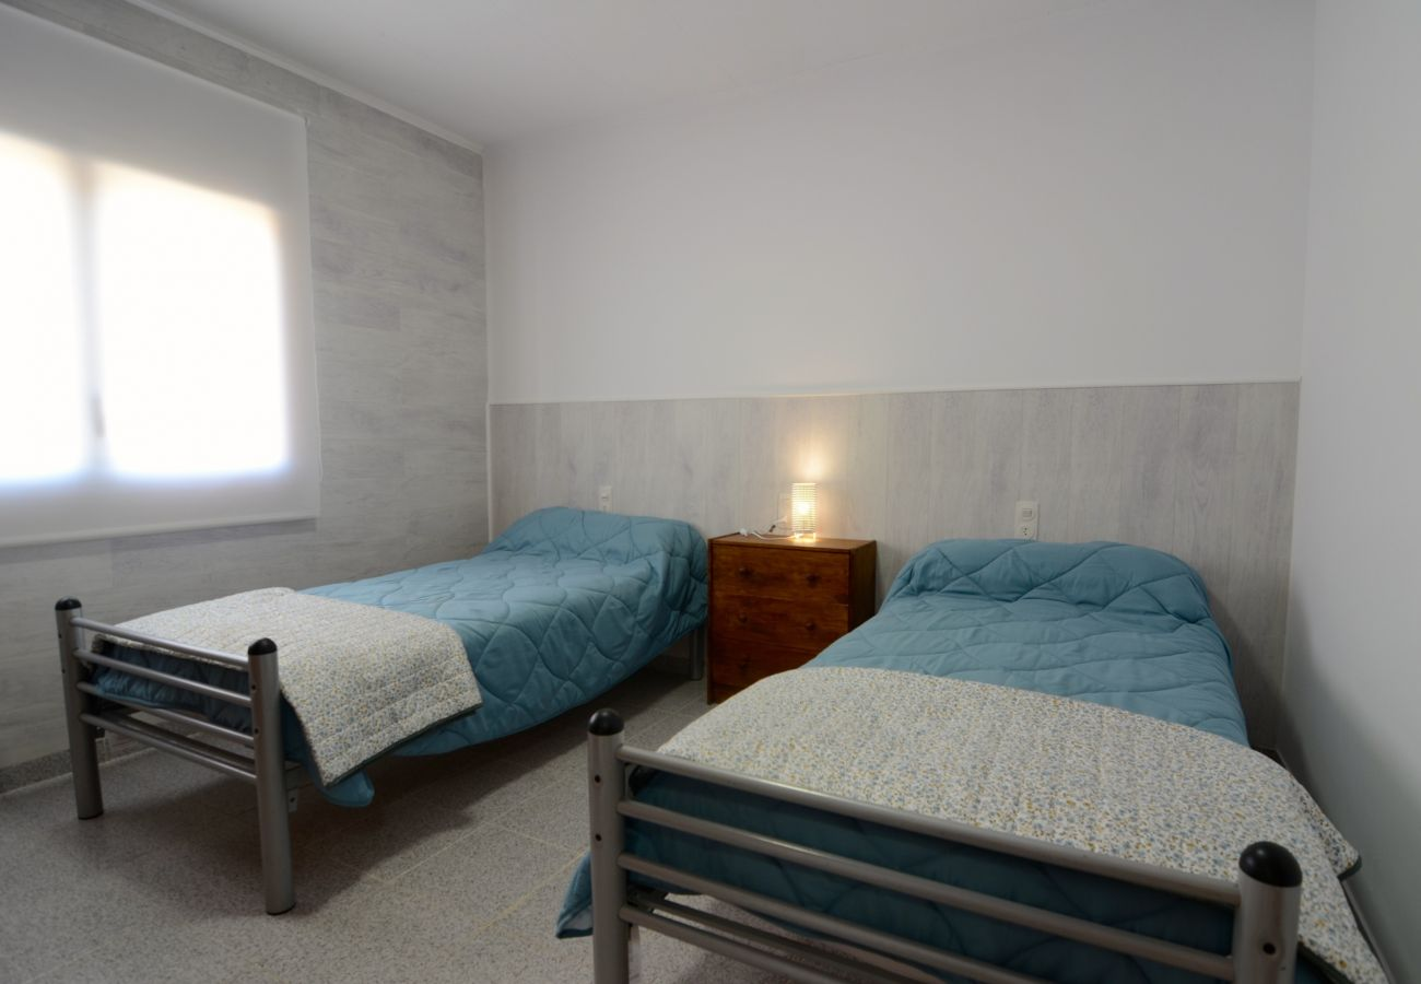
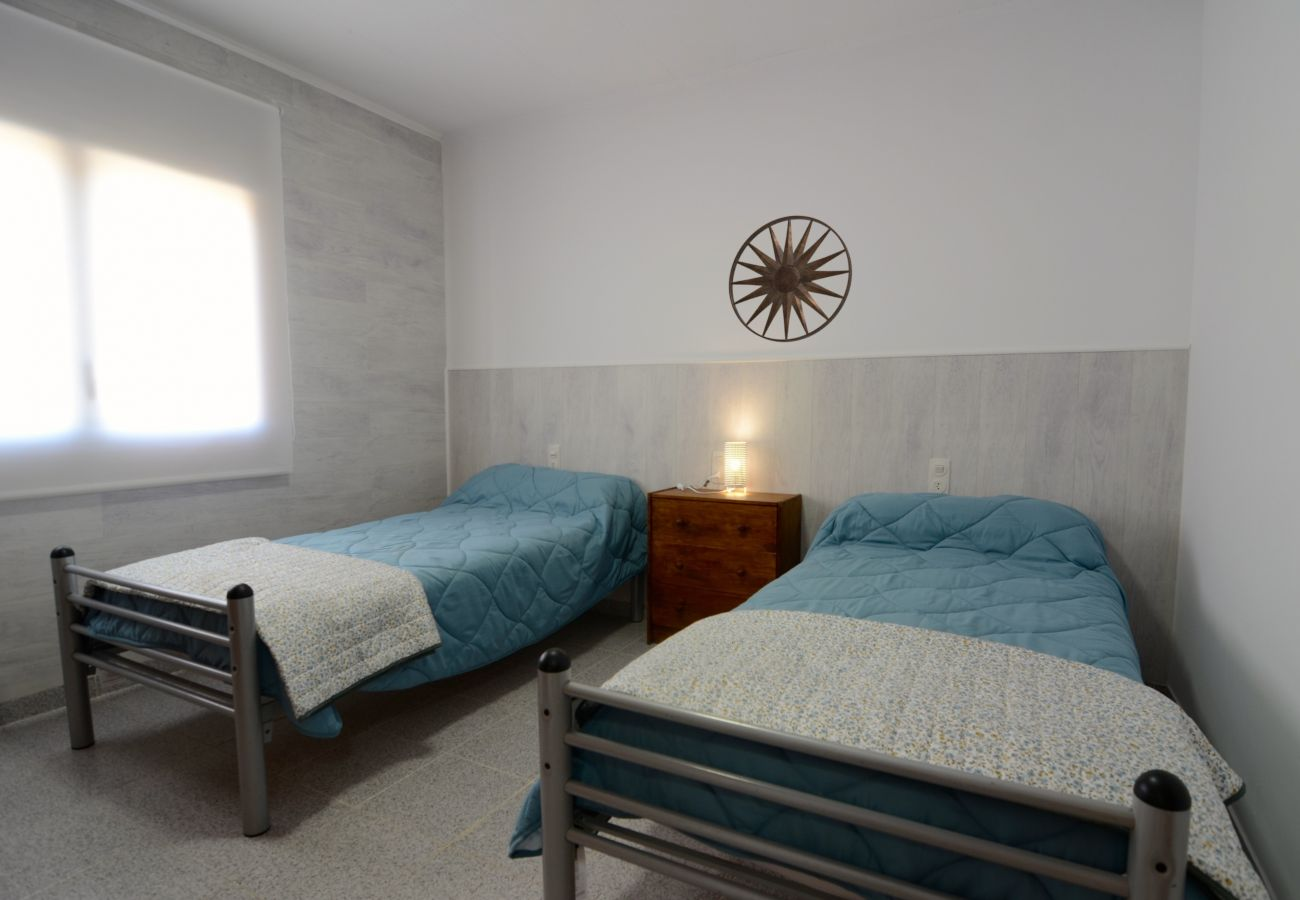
+ wall art [728,215,853,343]
